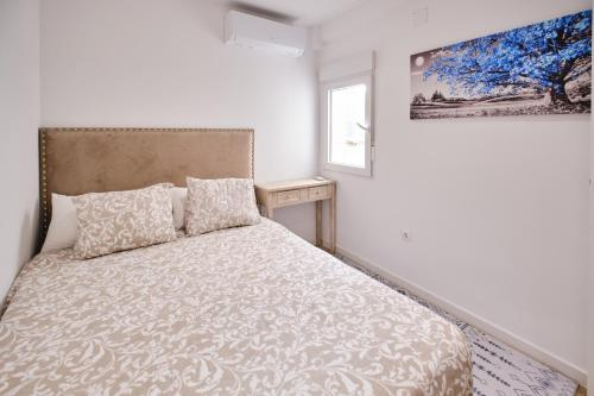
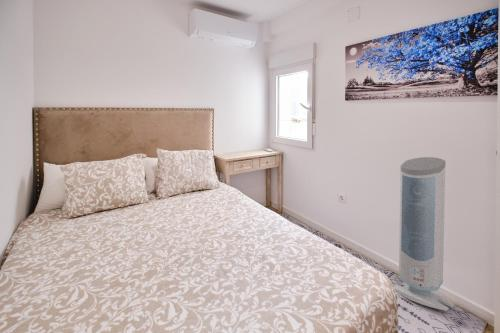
+ air purifier [393,156,456,312]
